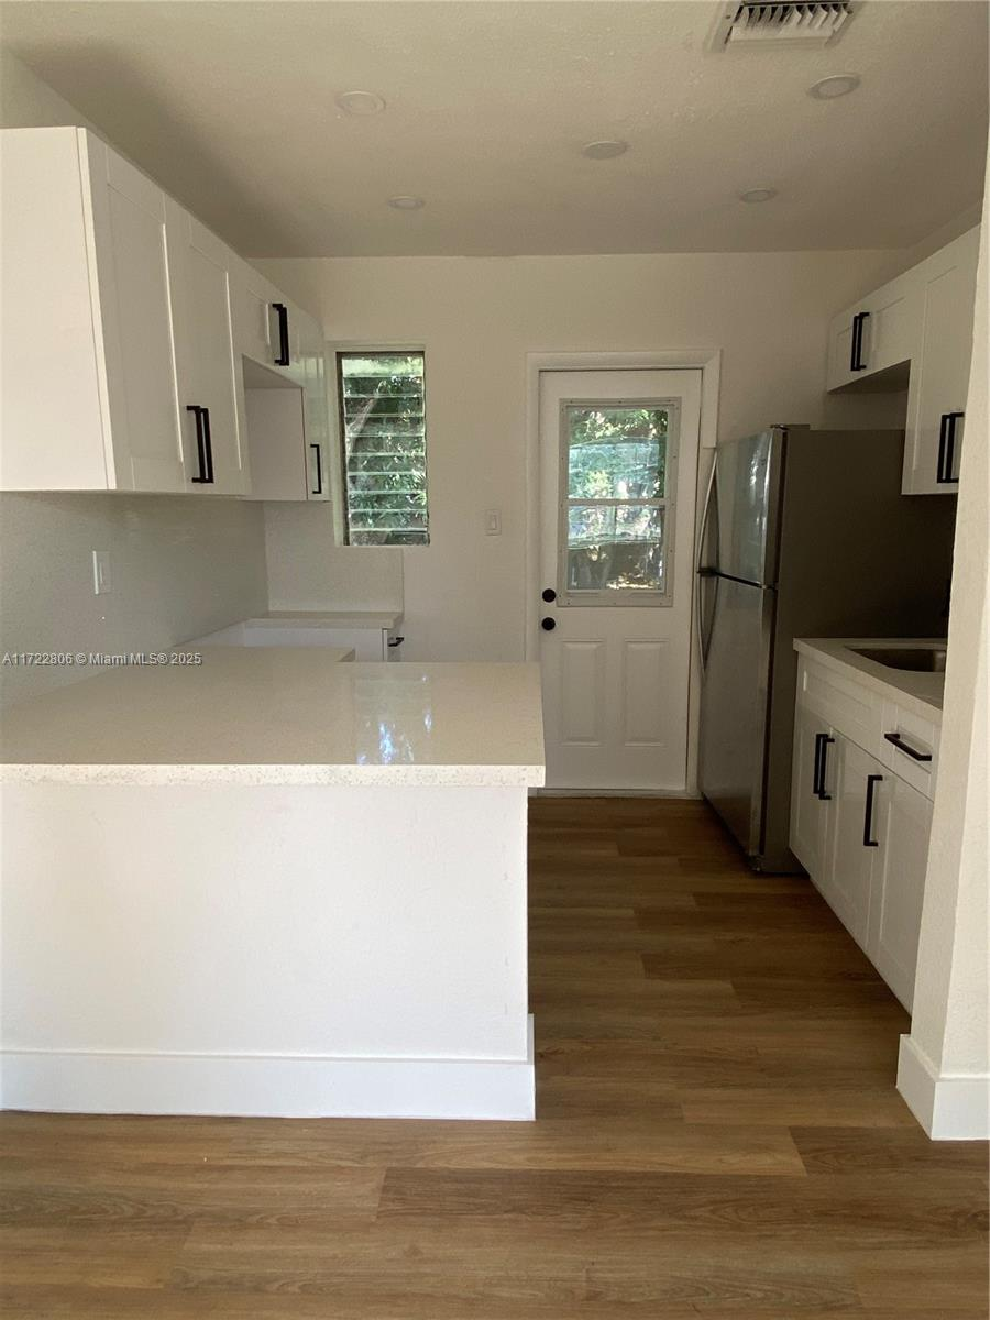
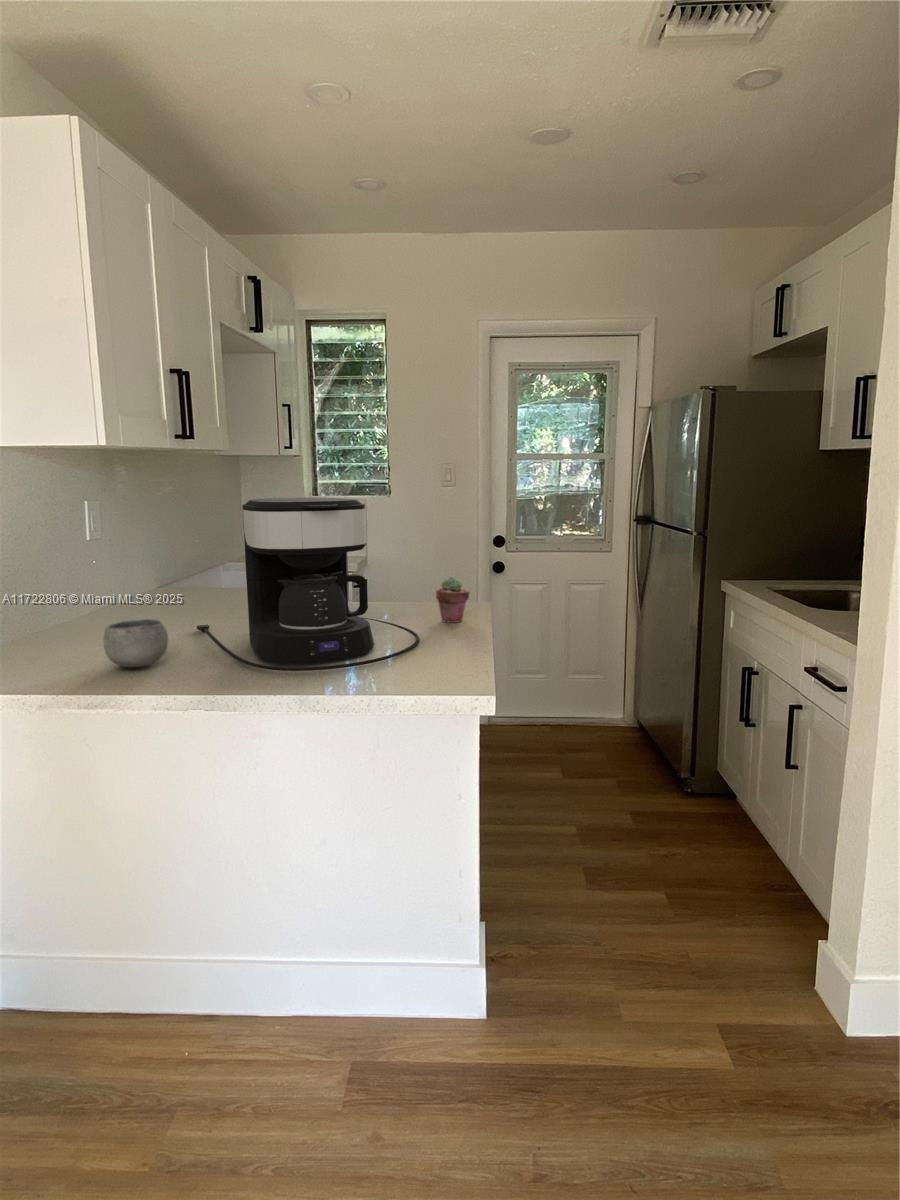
+ potted succulent [435,576,471,624]
+ coffee maker [196,497,420,672]
+ bowl [102,618,169,668]
